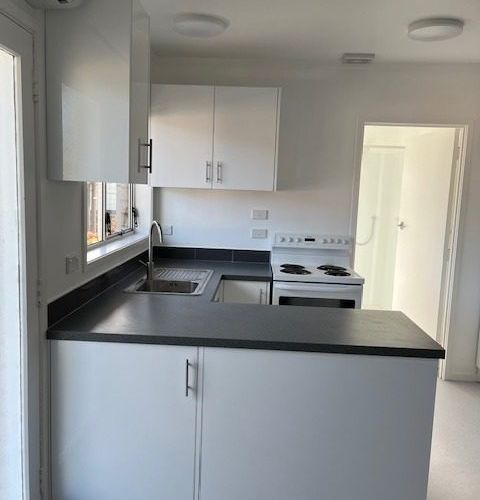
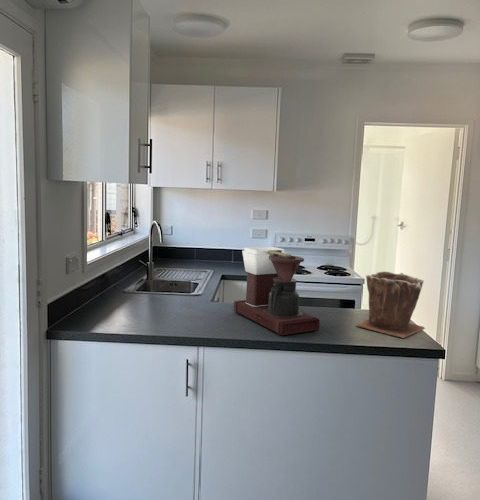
+ plant pot [355,271,426,339]
+ coffee maker [233,246,320,336]
